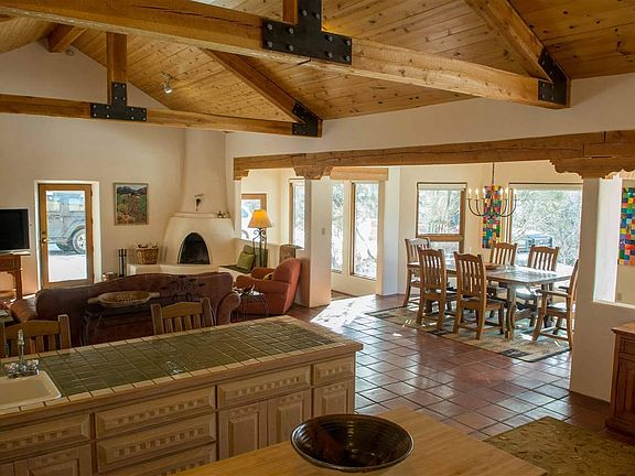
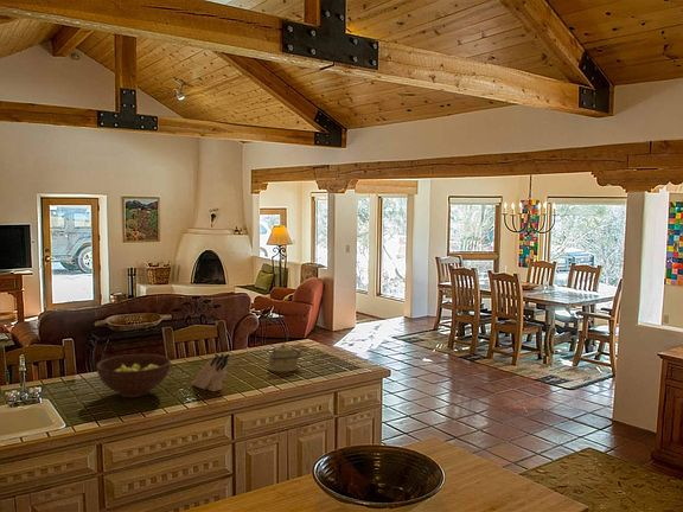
+ kettle [267,343,306,373]
+ knife block [191,352,230,392]
+ fruit bowl [95,353,172,398]
